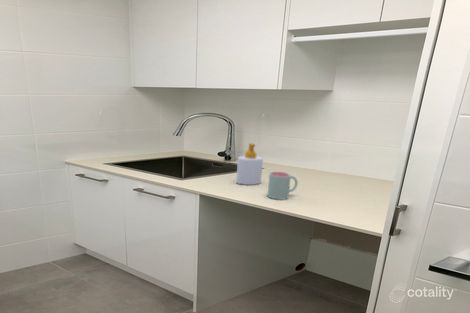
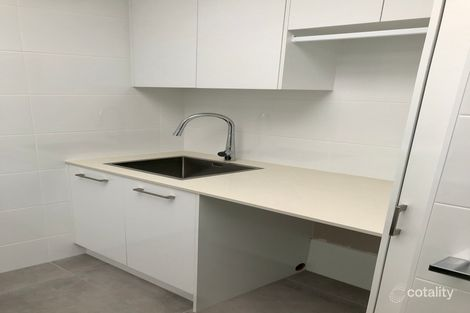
- soap bottle [235,142,264,186]
- mug [266,171,299,201]
